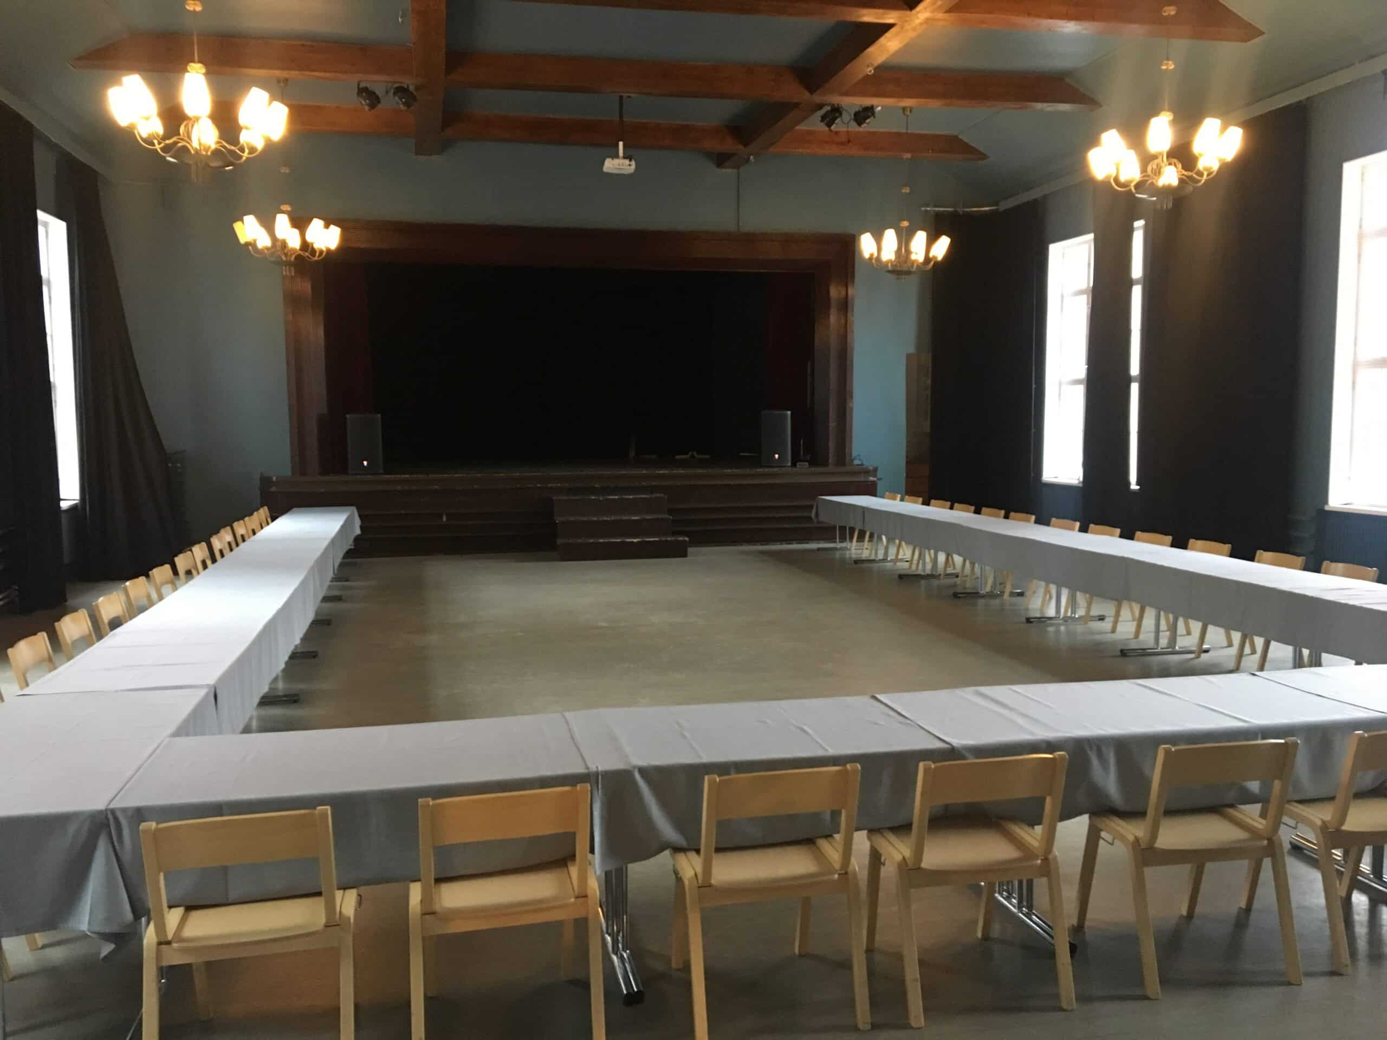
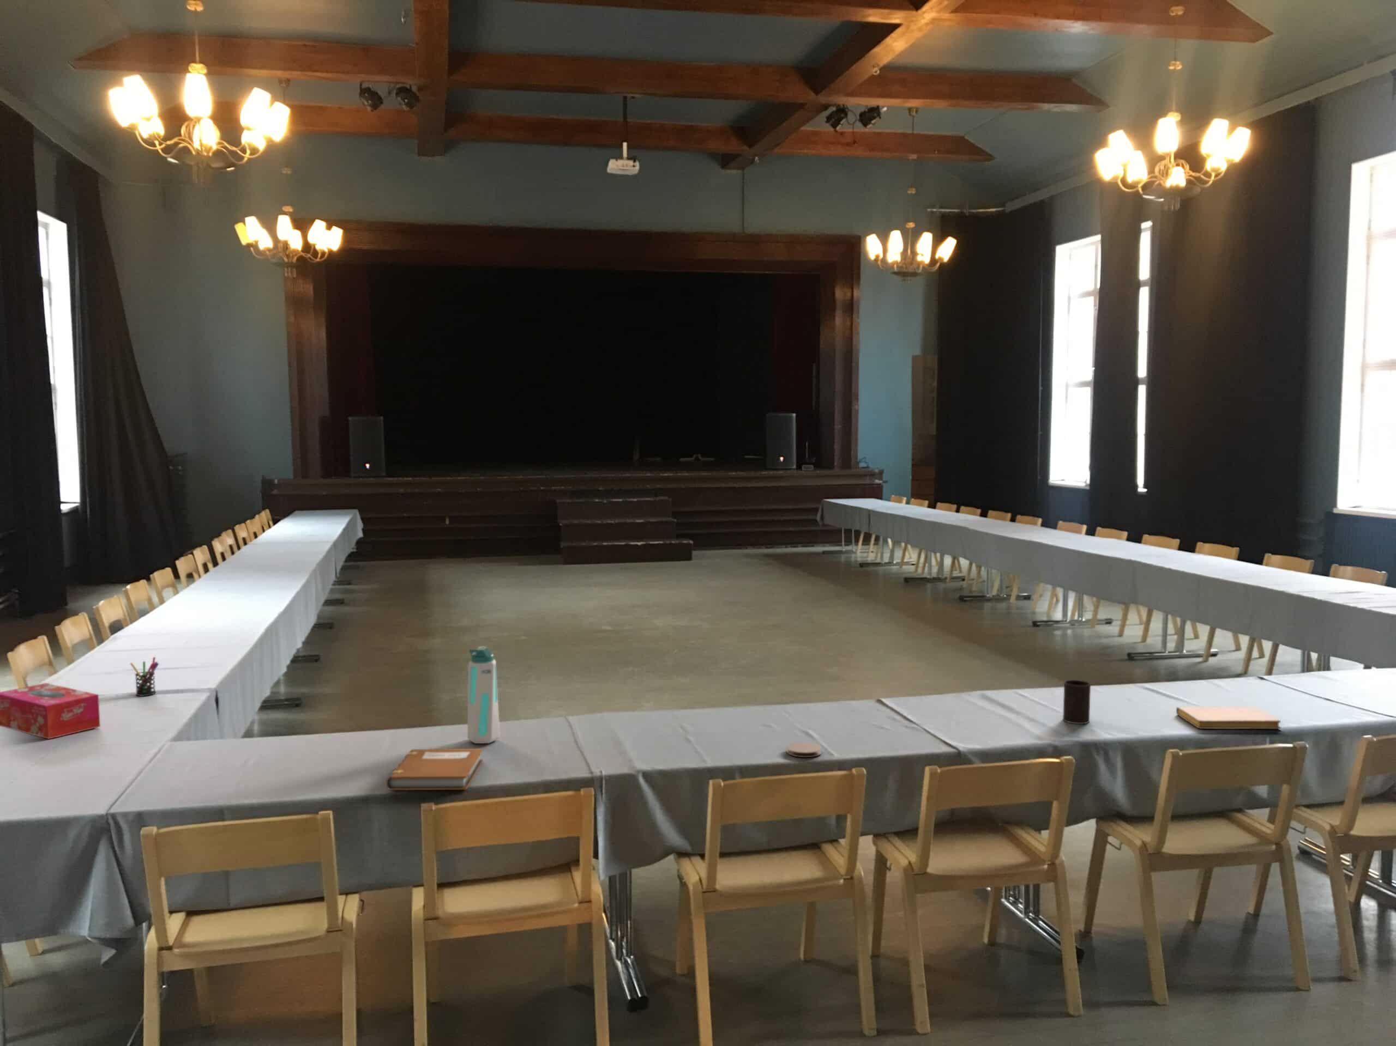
+ coaster [786,742,822,758]
+ pen holder [130,656,159,697]
+ tissue box [0,682,101,739]
+ cup [1062,679,1092,724]
+ notebook [1176,706,1282,730]
+ water bottle [467,646,500,744]
+ notebook [386,748,484,790]
